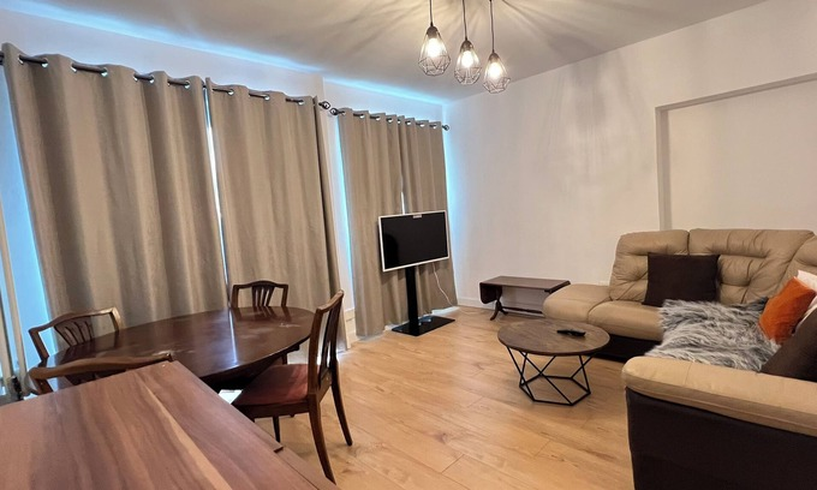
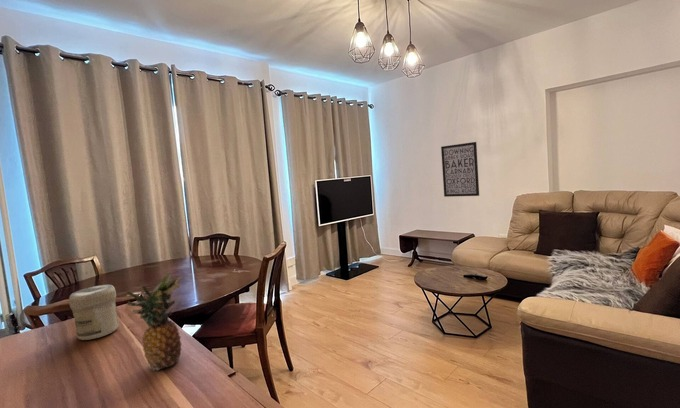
+ jar [68,284,119,341]
+ fruit [124,270,184,371]
+ wall art [440,141,480,198]
